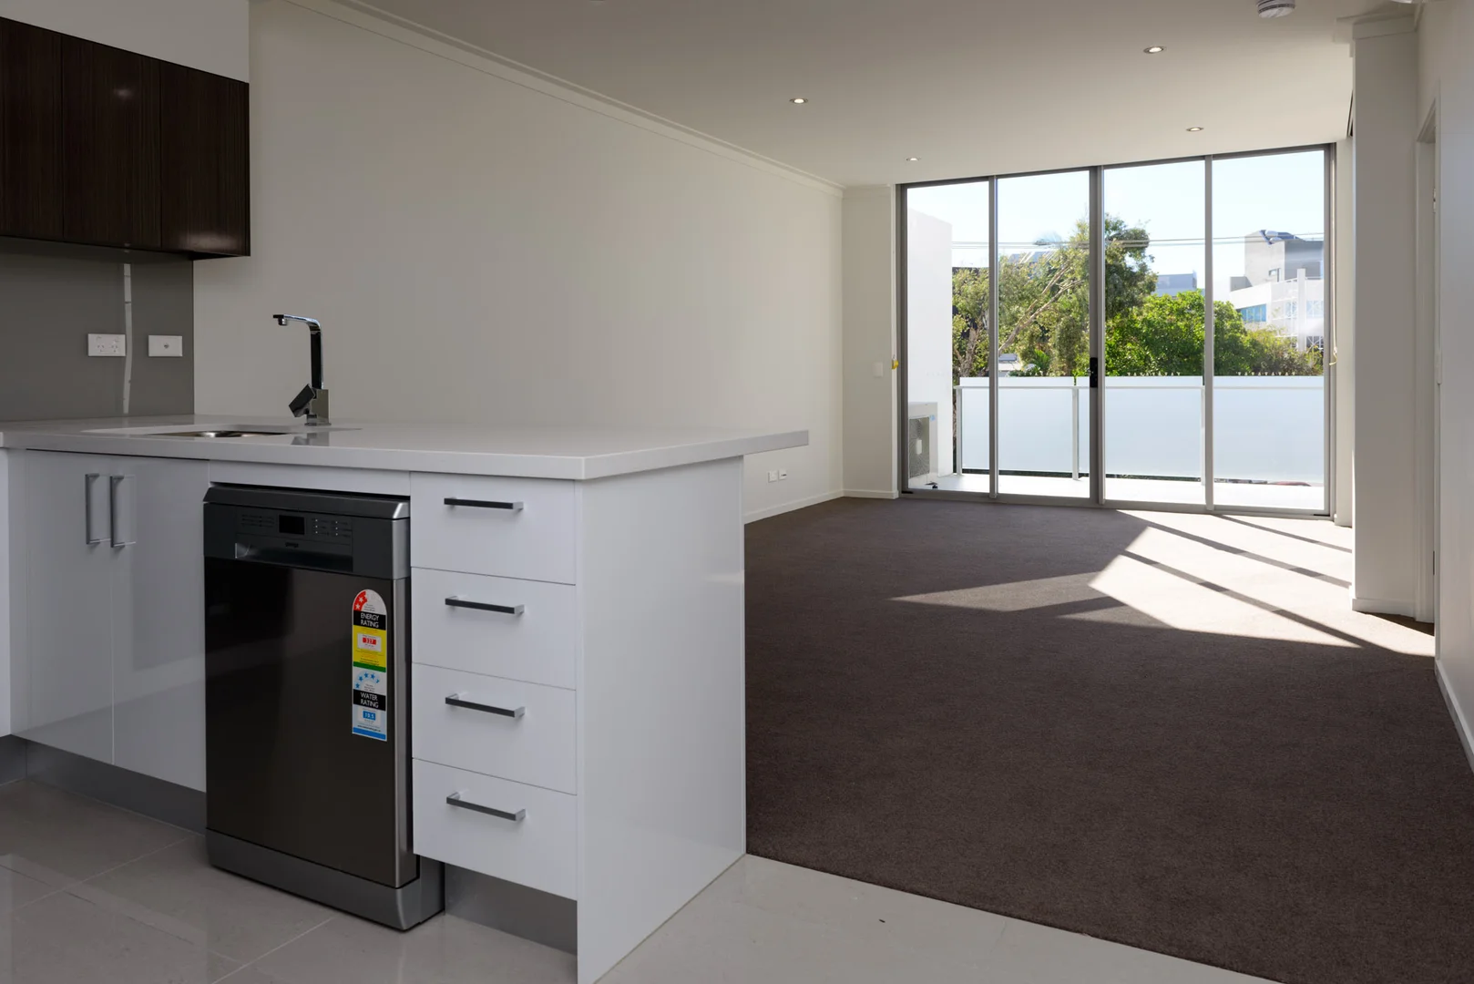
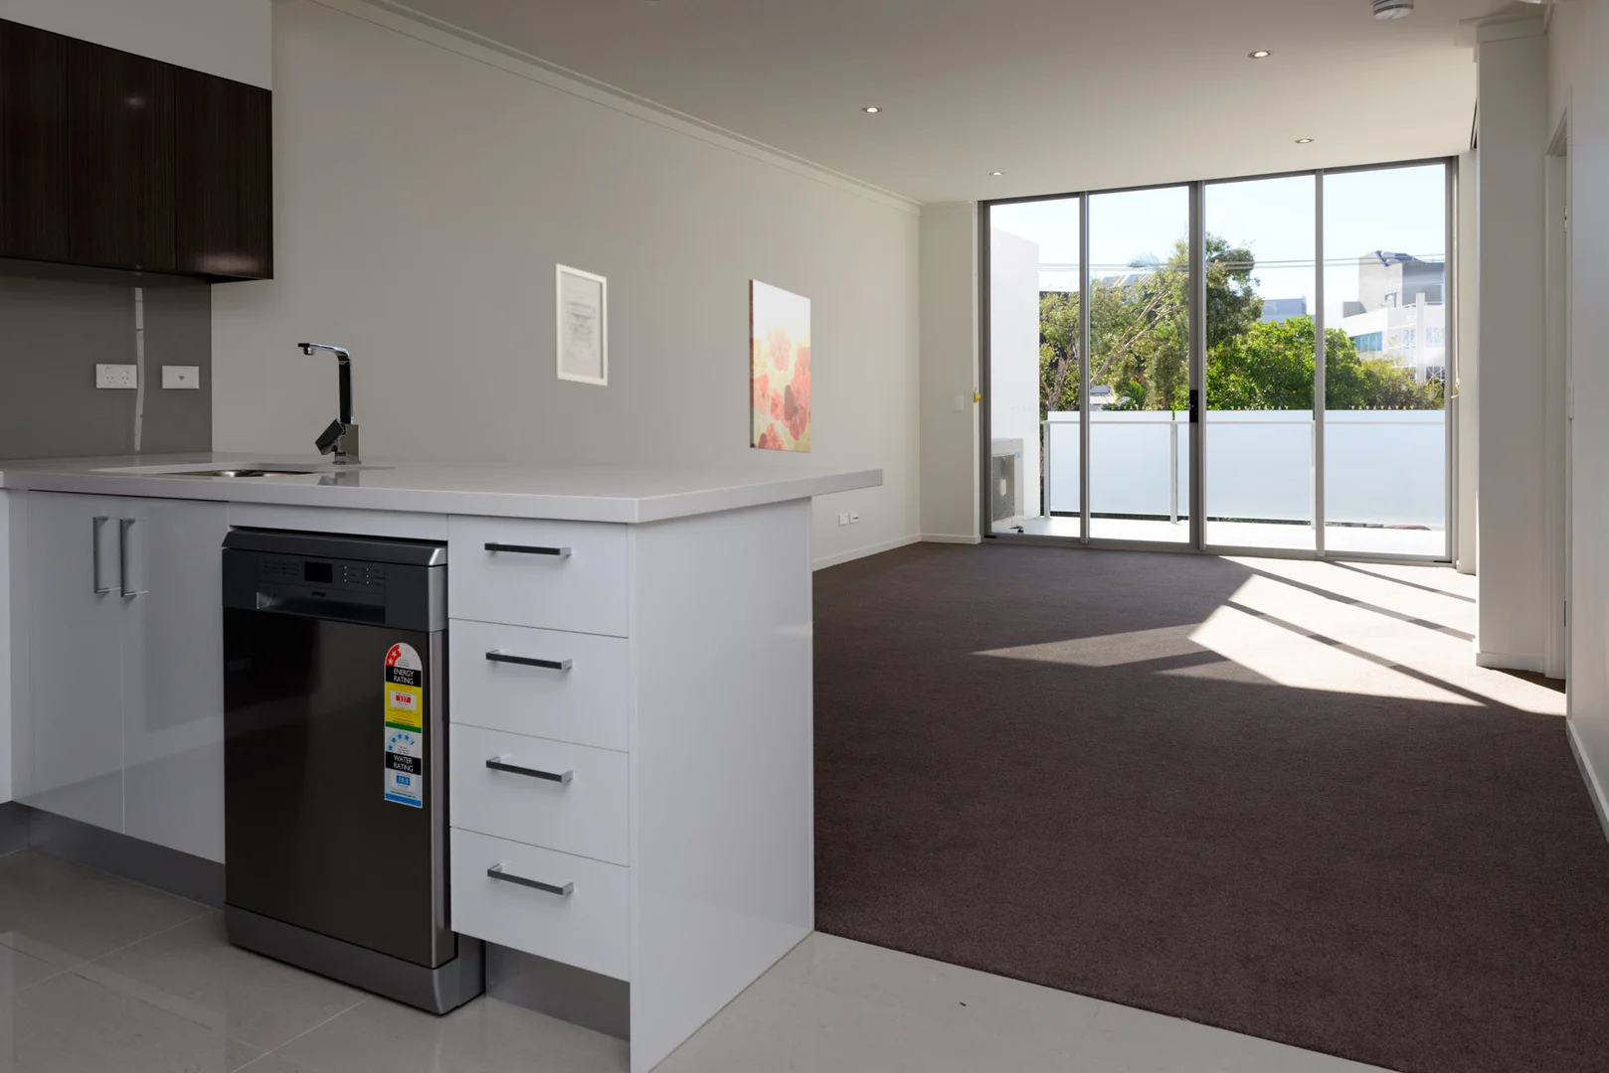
+ wall art [554,262,609,388]
+ wall art [748,278,811,454]
